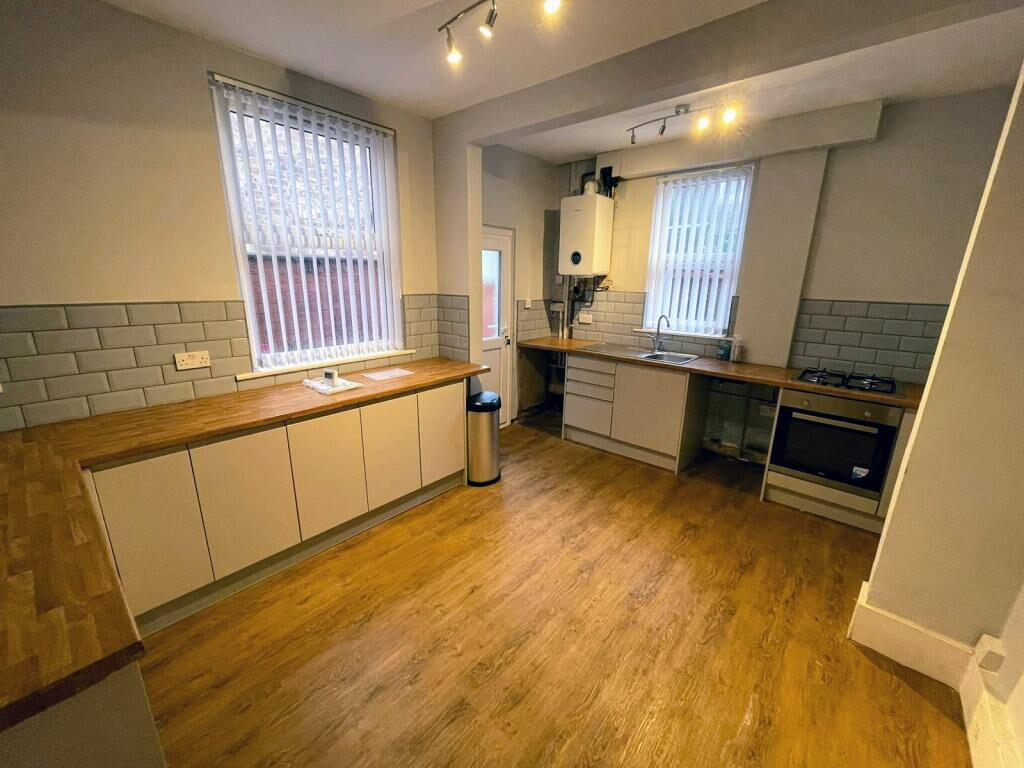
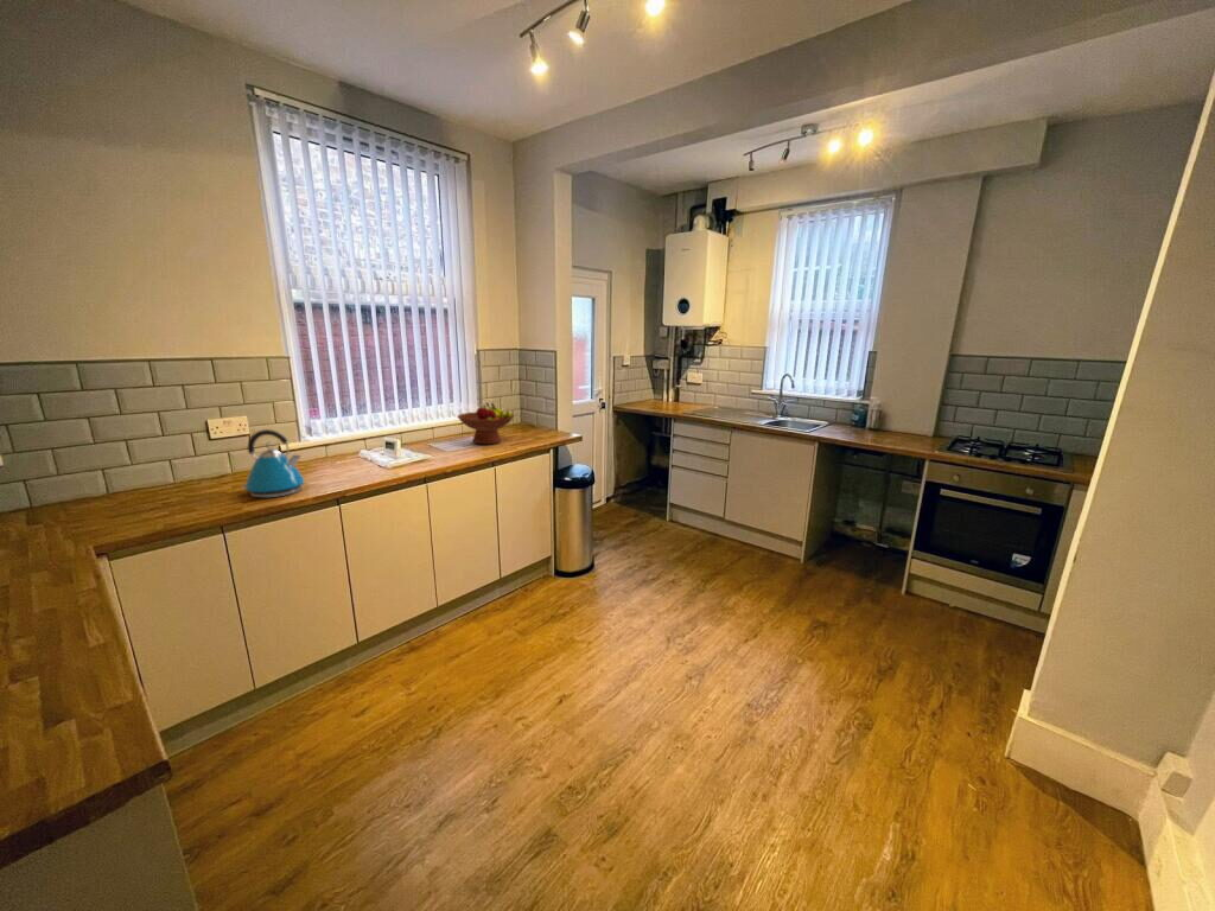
+ kettle [241,428,306,498]
+ fruit bowl [456,402,516,445]
